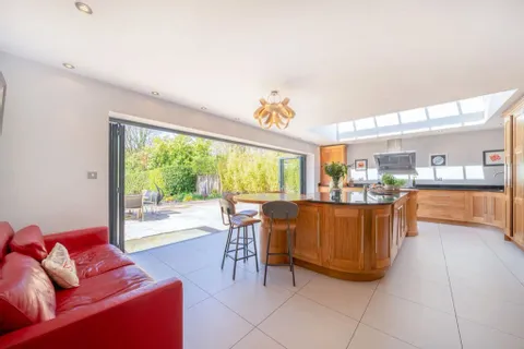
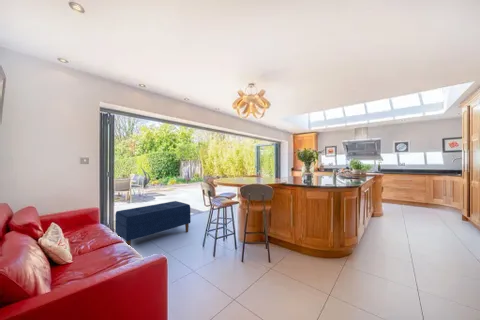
+ bench [114,200,192,247]
